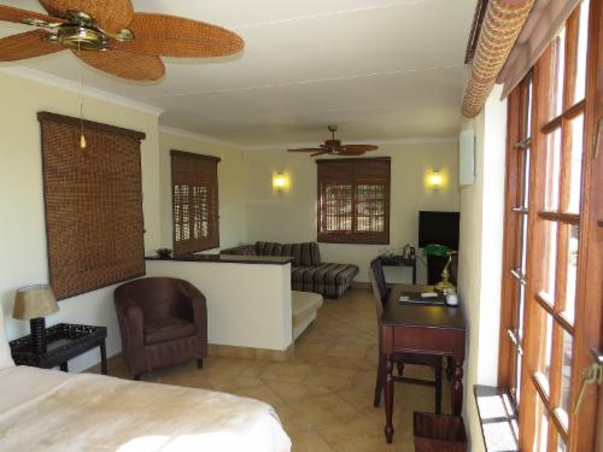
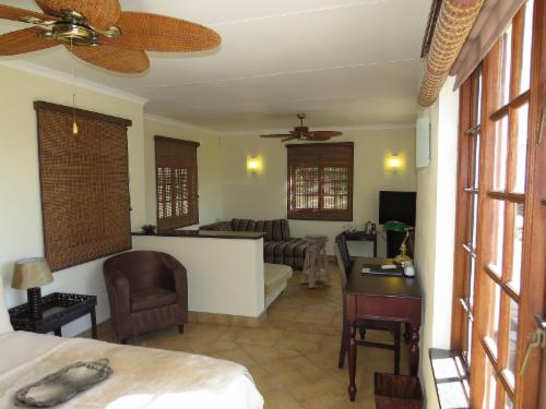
+ stool [300,233,333,289]
+ serving tray [13,358,115,408]
